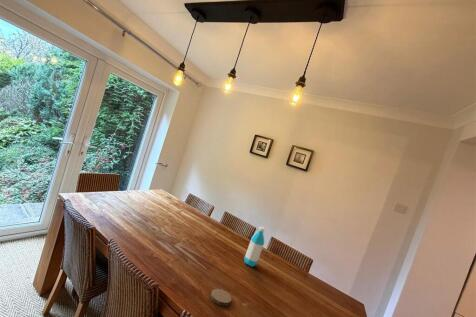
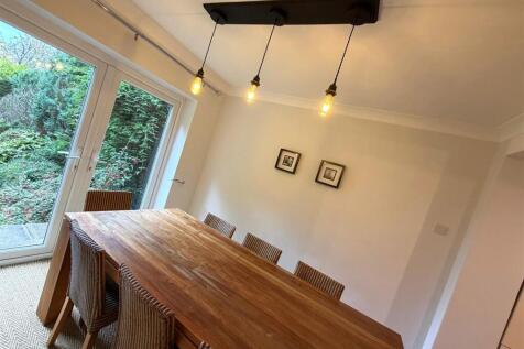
- water bottle [244,226,266,268]
- coaster [210,288,232,306]
